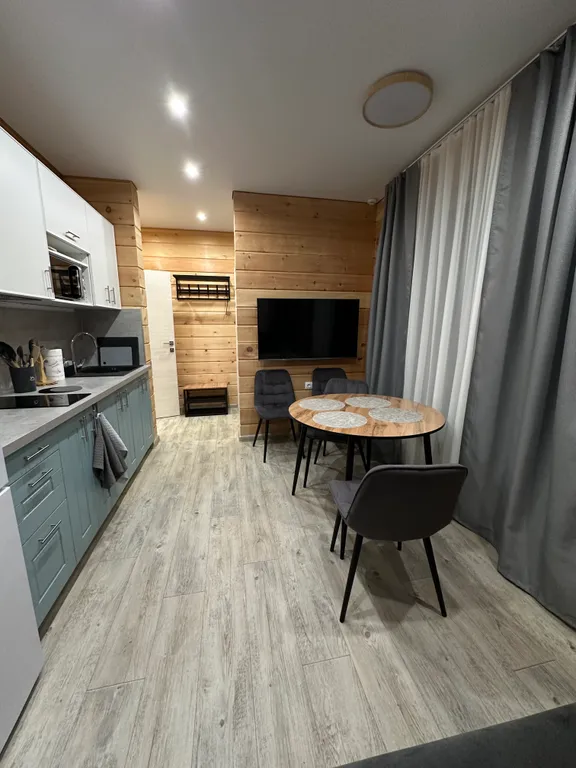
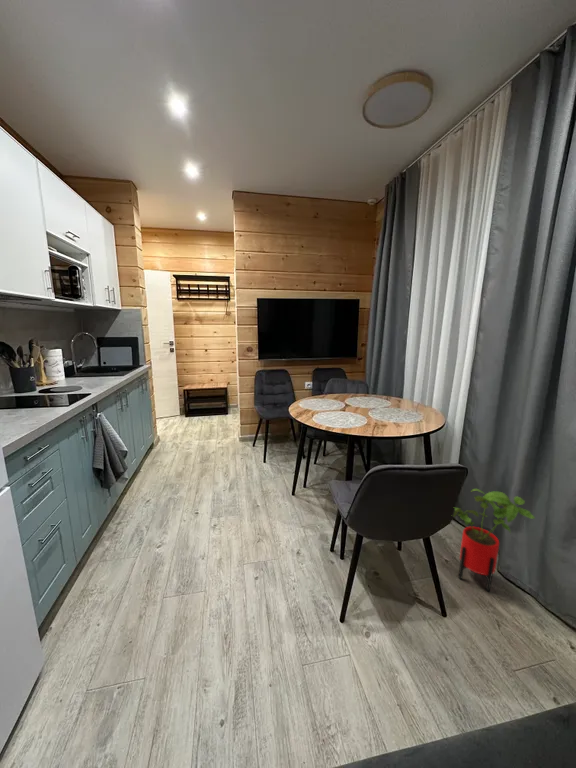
+ house plant [452,488,536,593]
